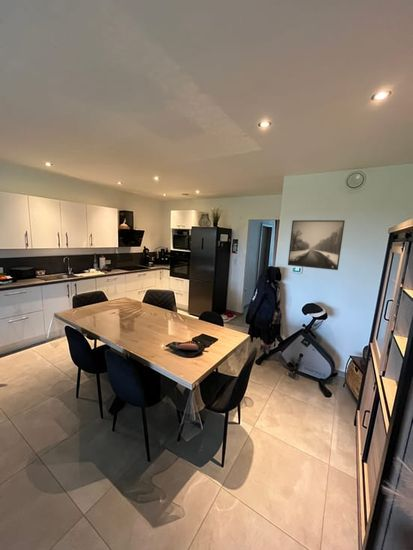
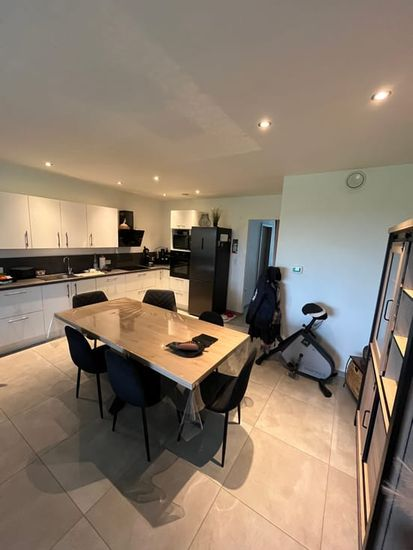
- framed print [287,219,346,271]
